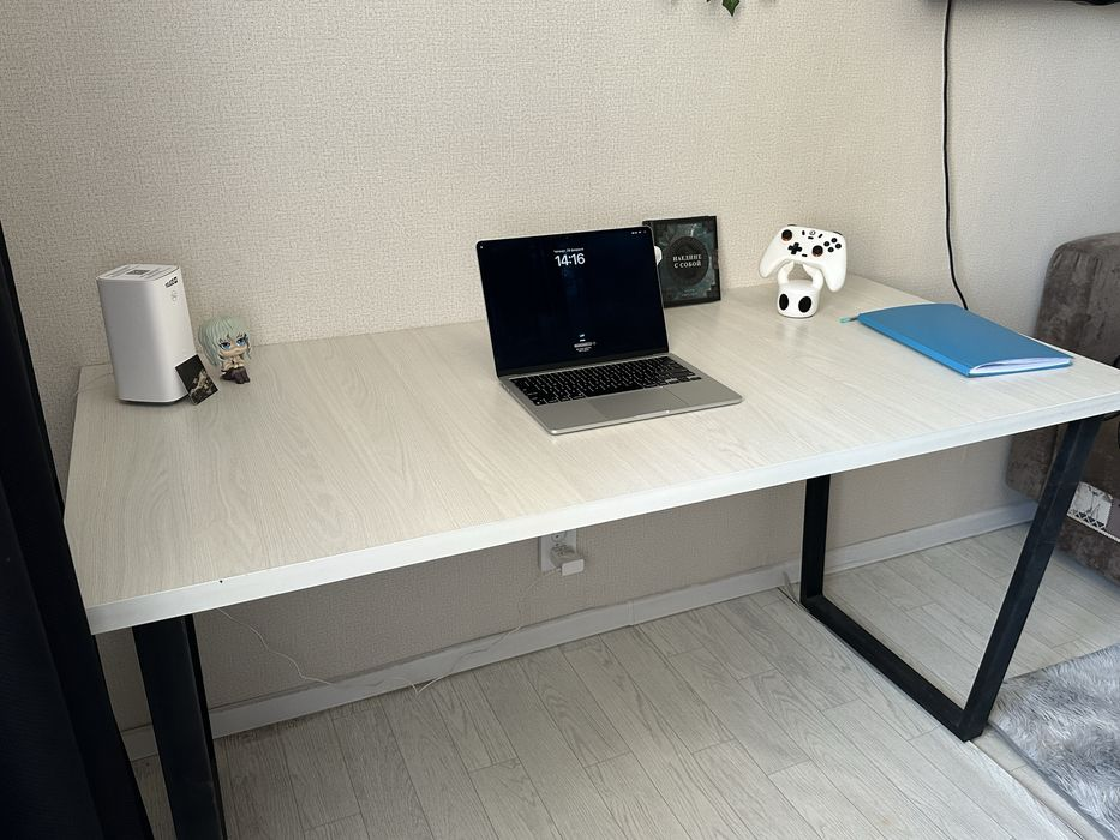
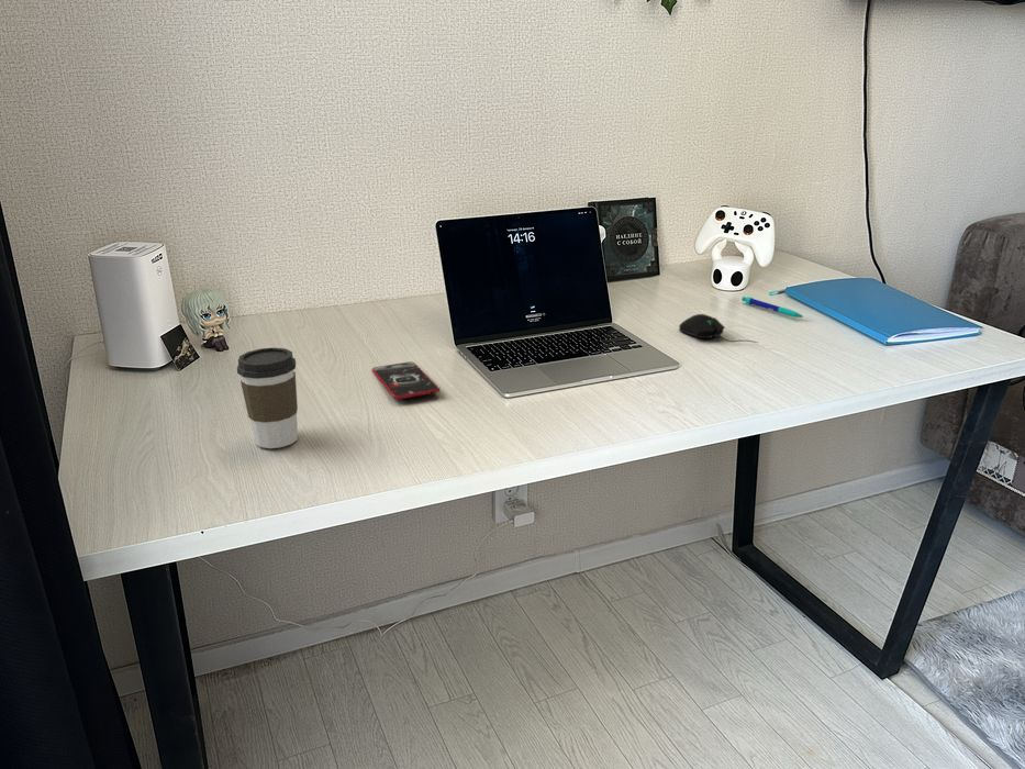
+ smartphone [370,360,441,400]
+ coffee cup [236,346,299,449]
+ pen [740,296,805,319]
+ computer mouse [678,313,759,344]
